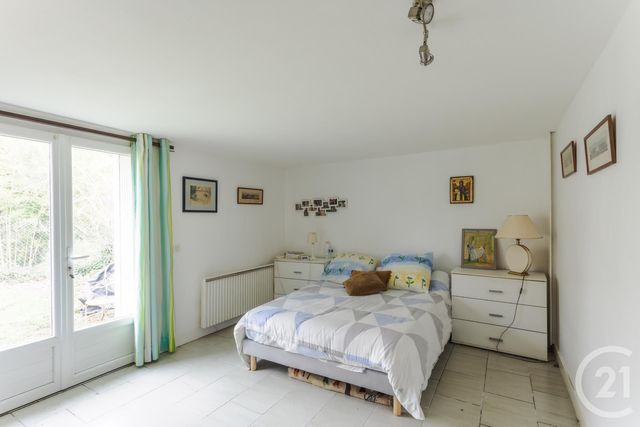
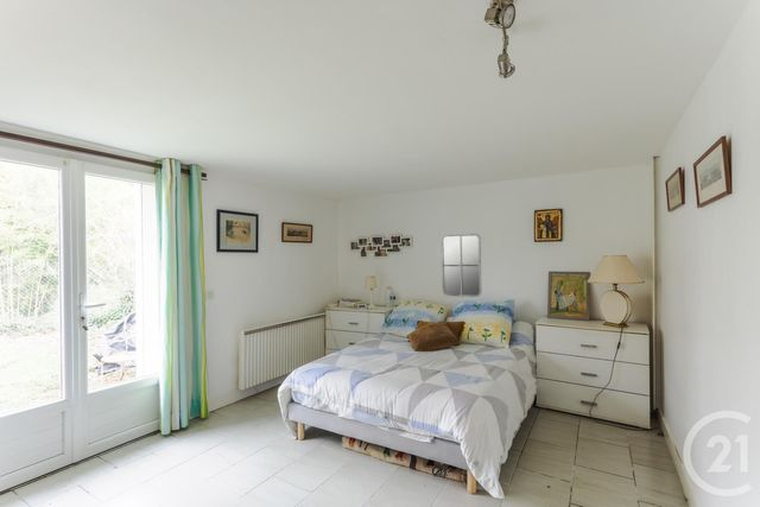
+ home mirror [441,233,482,298]
